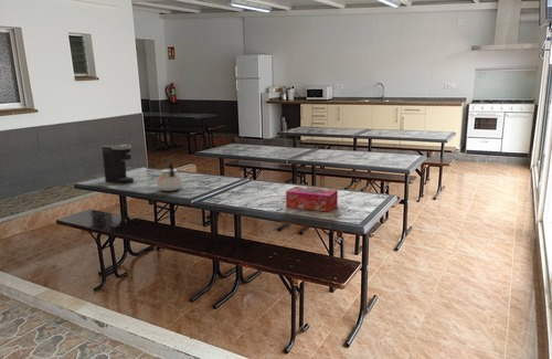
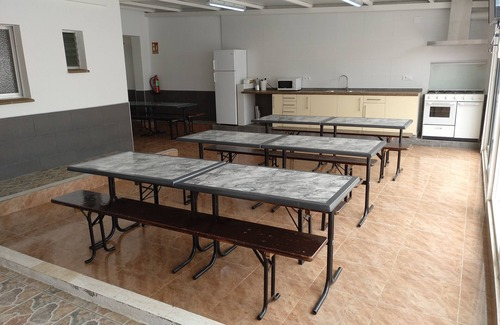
- tissue box [285,186,339,213]
- coffee maker [100,144,135,184]
- kettle [156,159,184,192]
